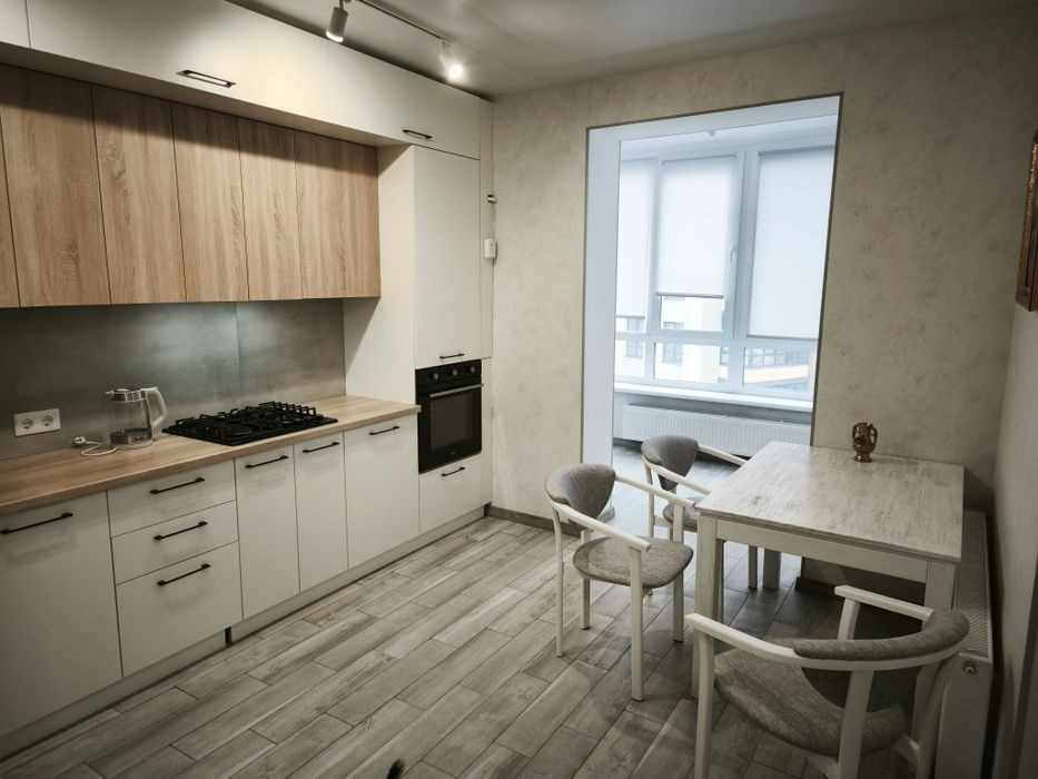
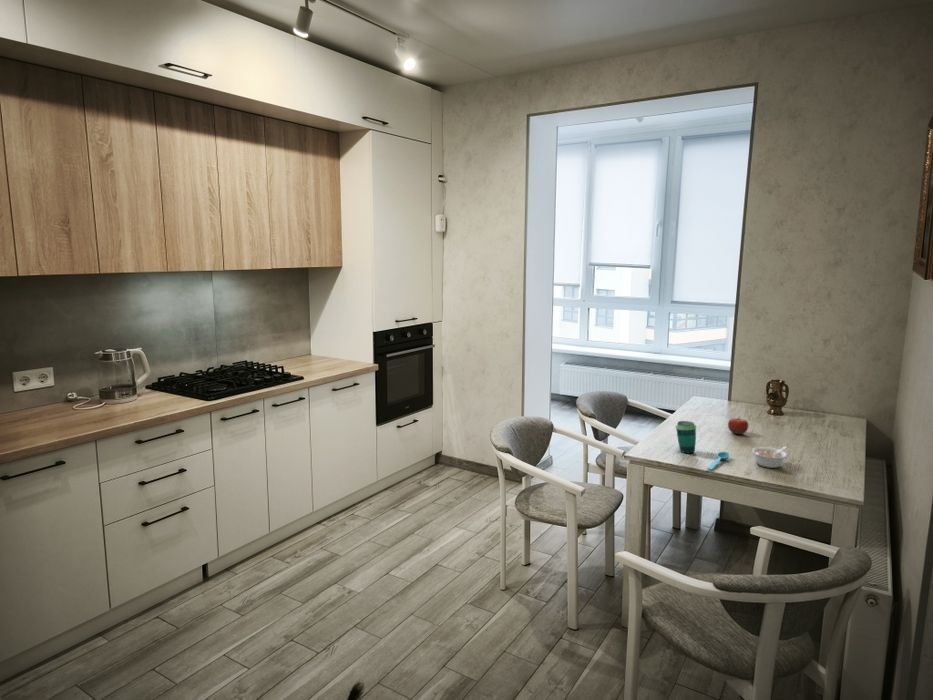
+ cup [675,420,697,454]
+ fruit [727,416,749,435]
+ spoon [706,451,730,471]
+ legume [751,446,788,469]
